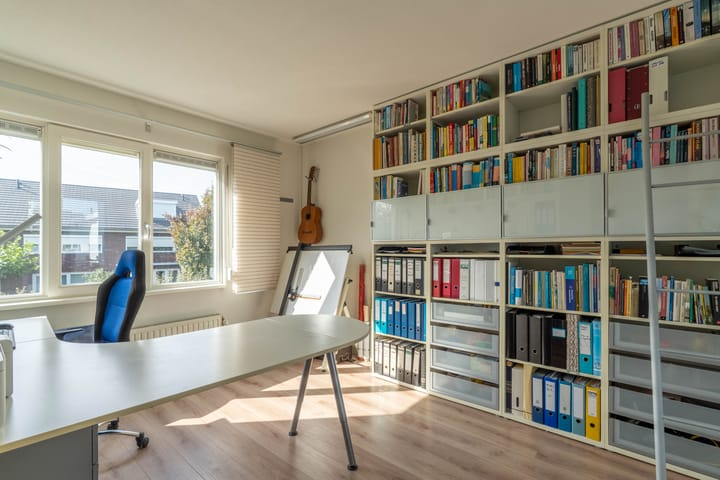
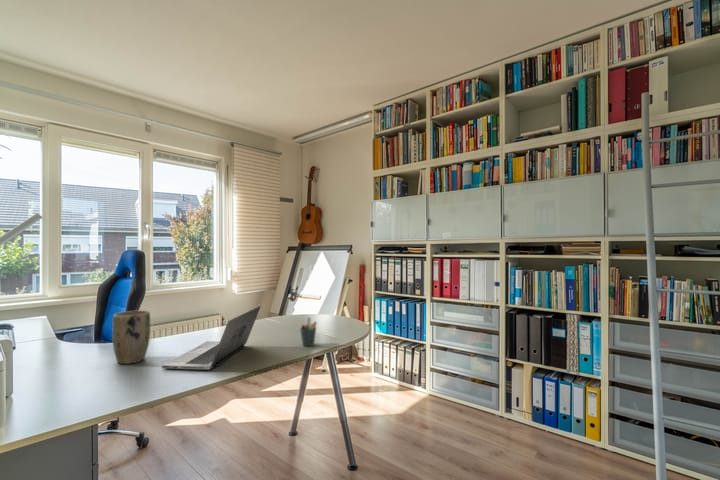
+ pen holder [299,317,318,347]
+ plant pot [111,309,151,365]
+ laptop [161,305,262,370]
